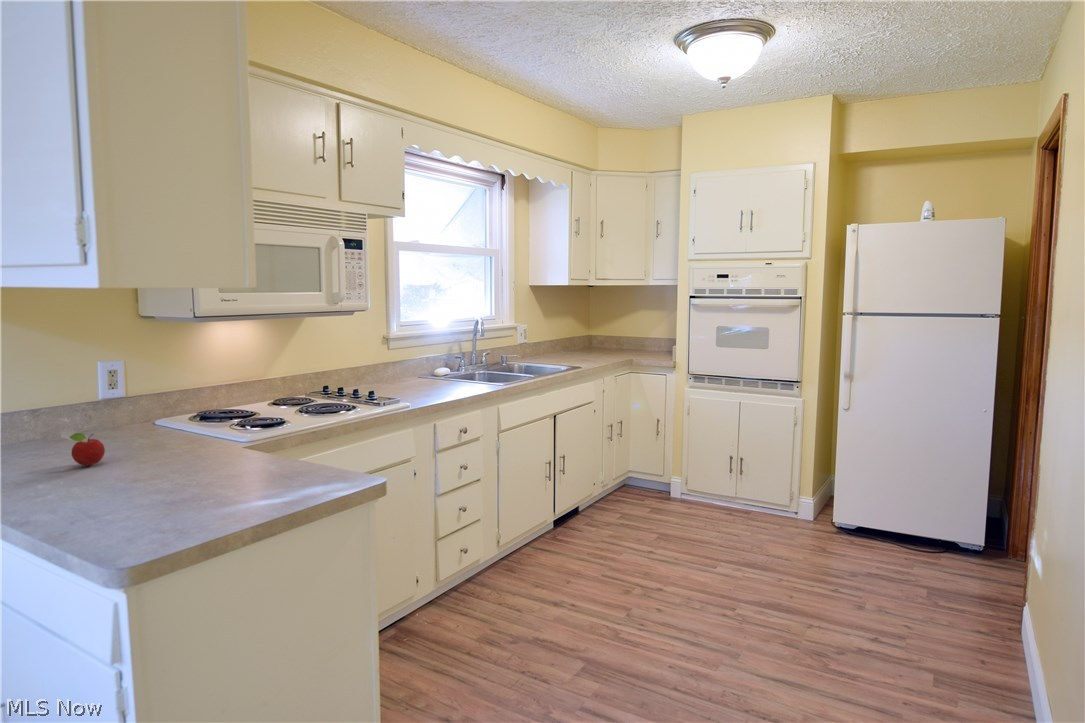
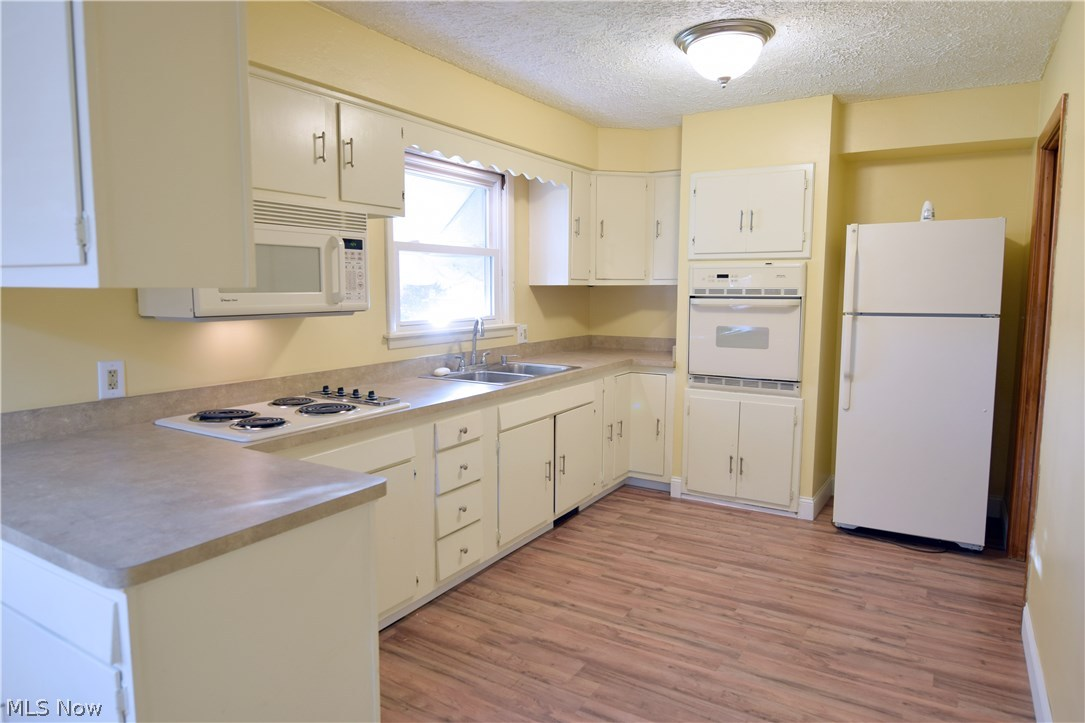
- fruit [60,427,106,466]
